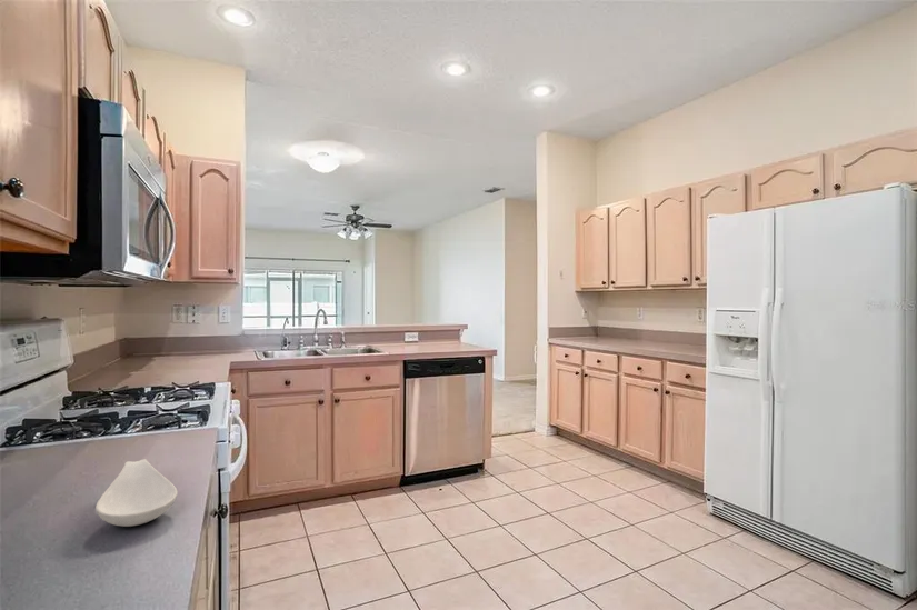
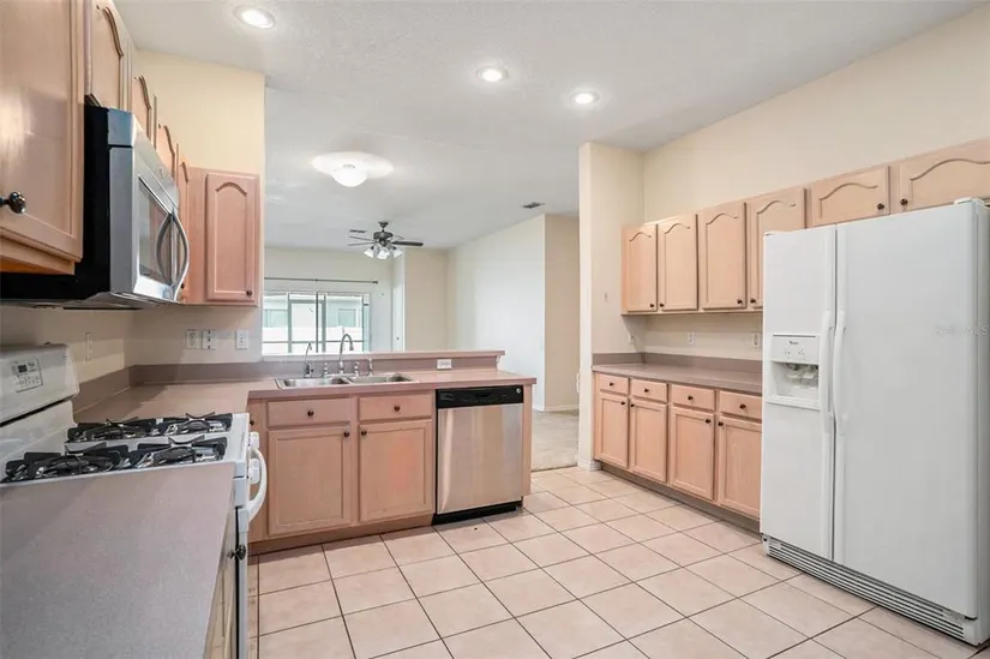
- spoon rest [94,458,179,528]
